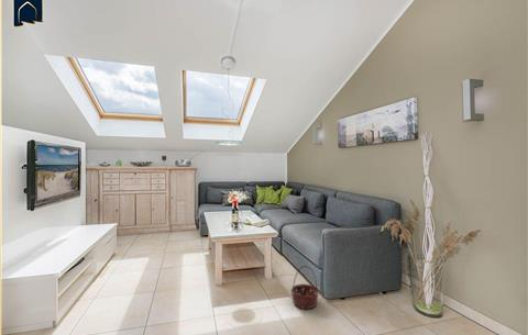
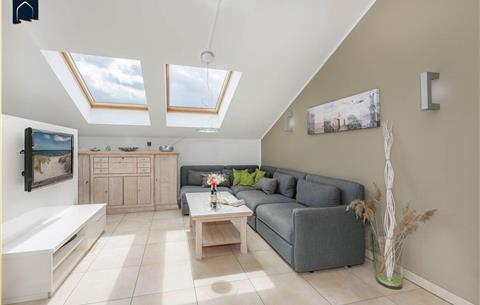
- basket [289,265,320,310]
